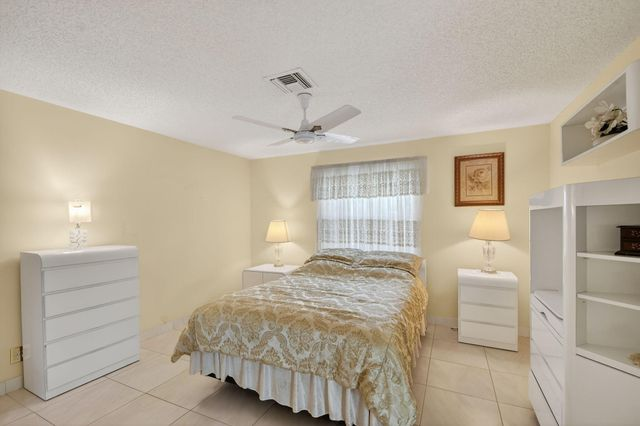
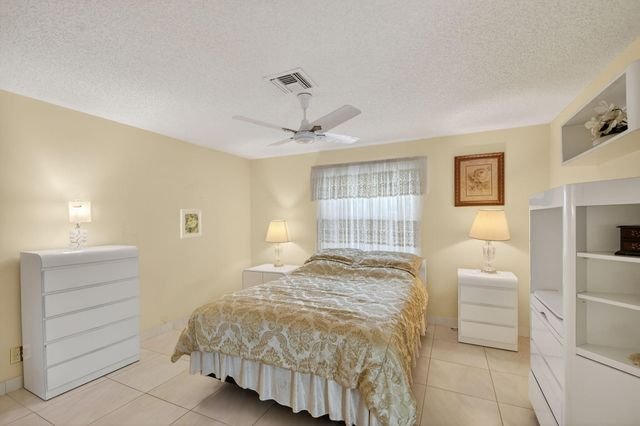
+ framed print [179,208,203,239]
